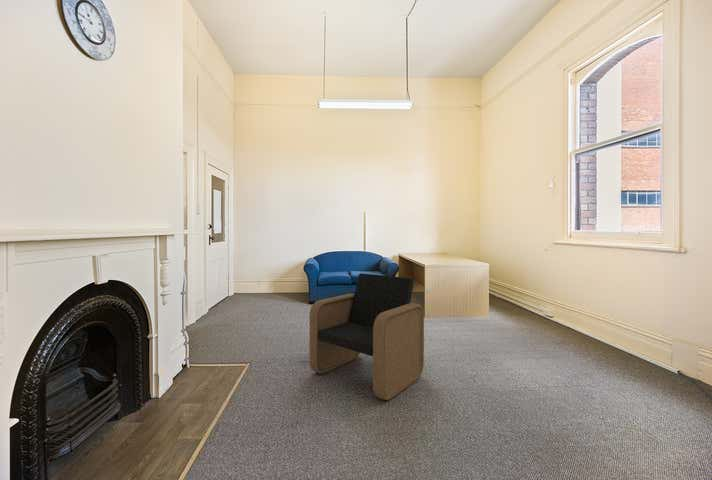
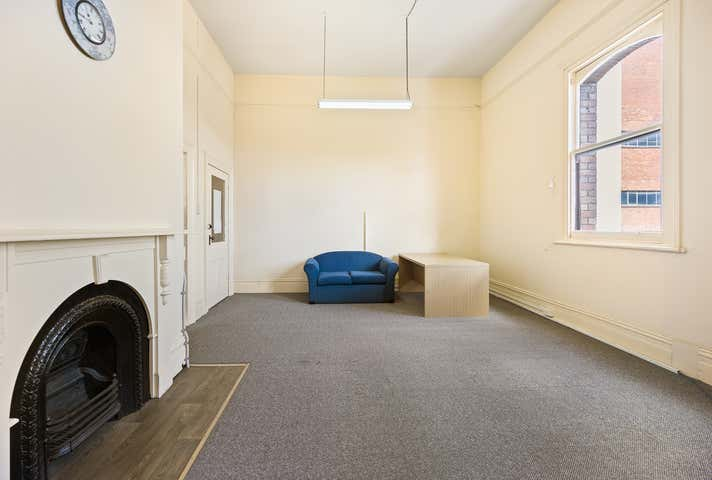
- armchair [309,272,425,401]
